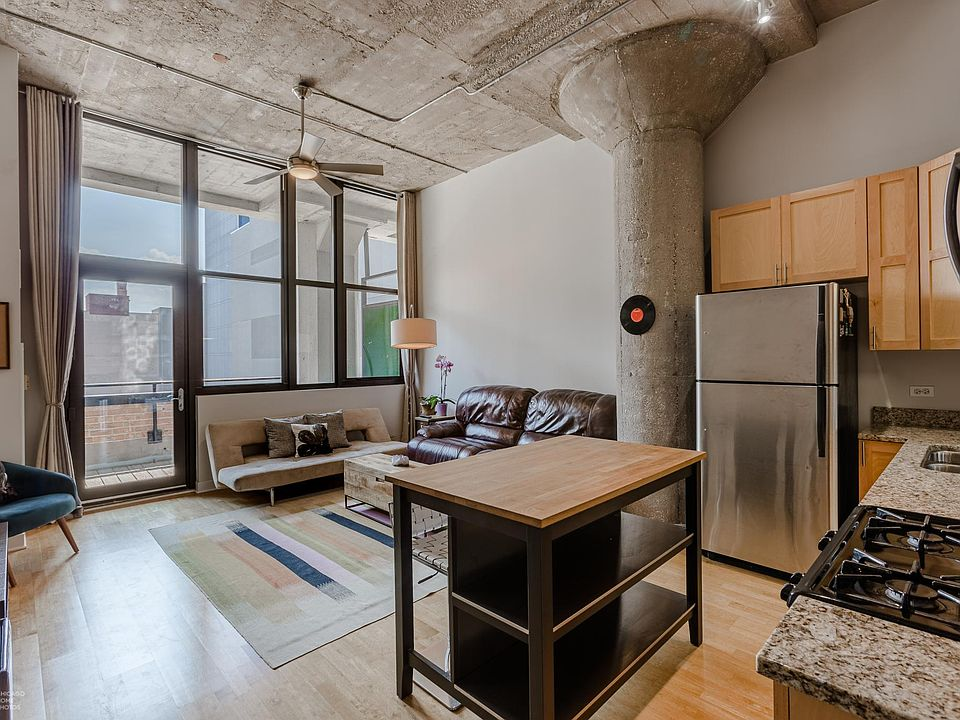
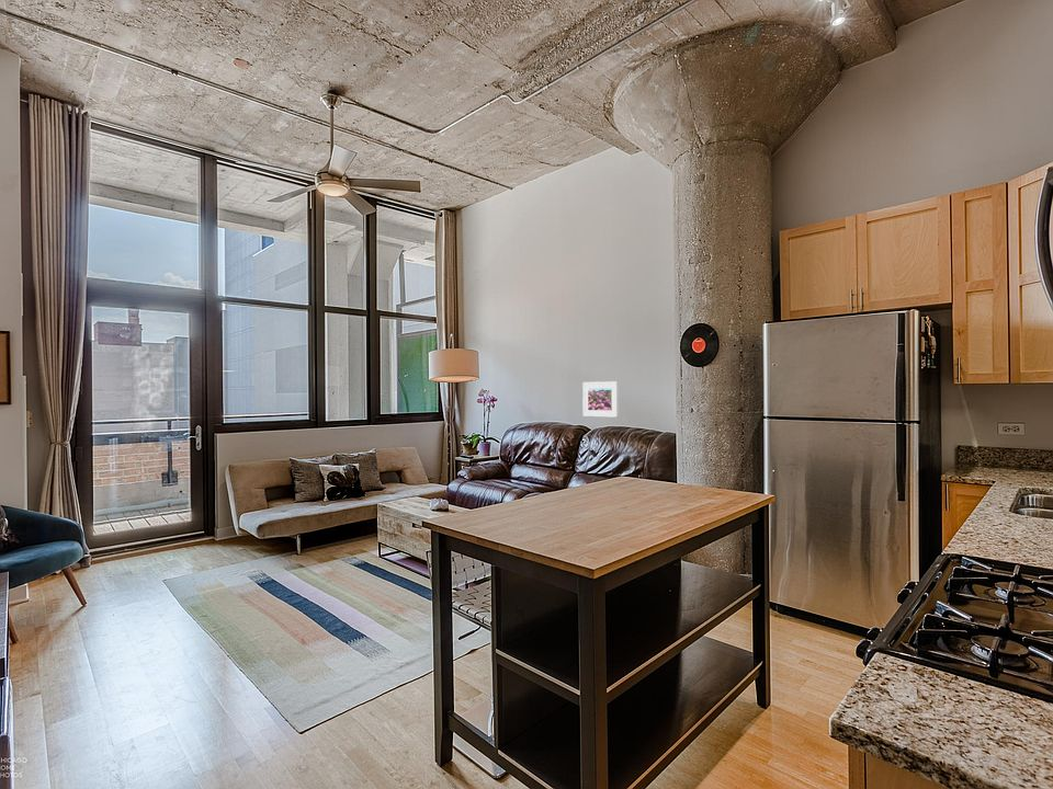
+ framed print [581,380,619,419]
